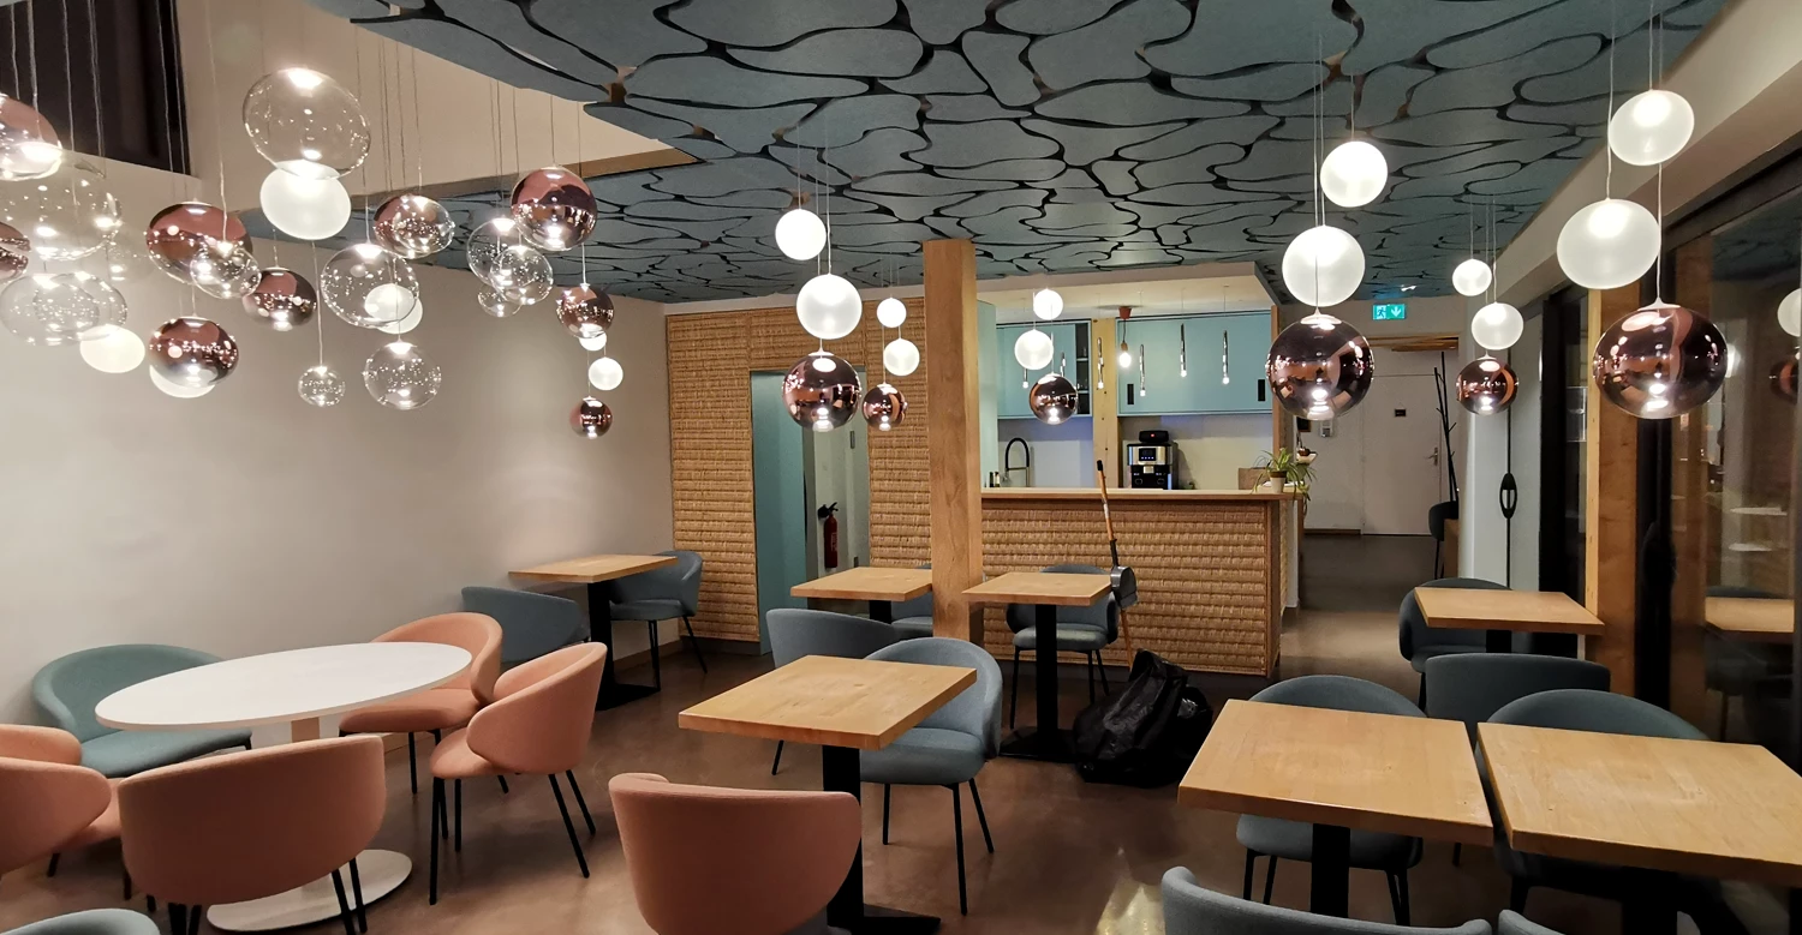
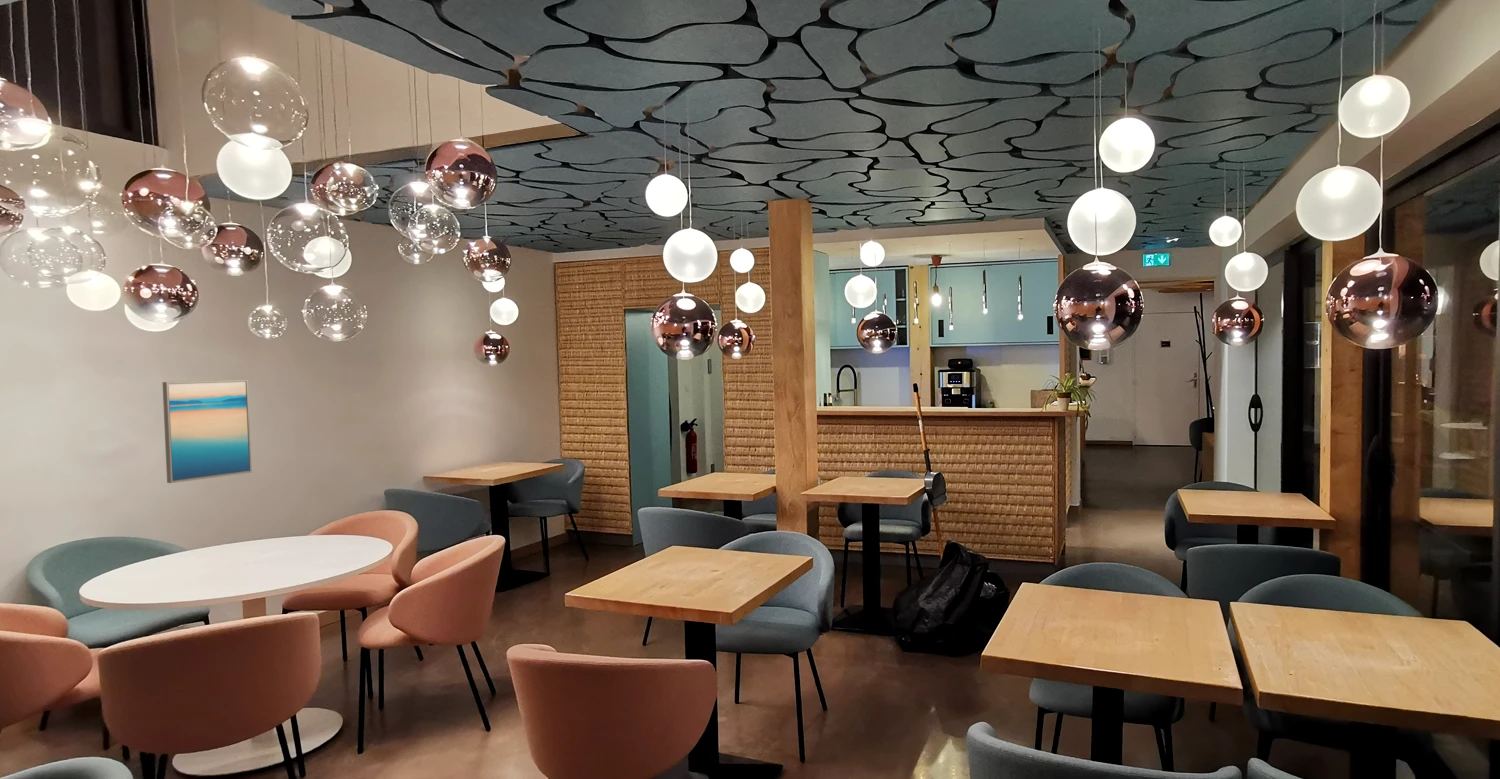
+ wall art [161,379,253,484]
